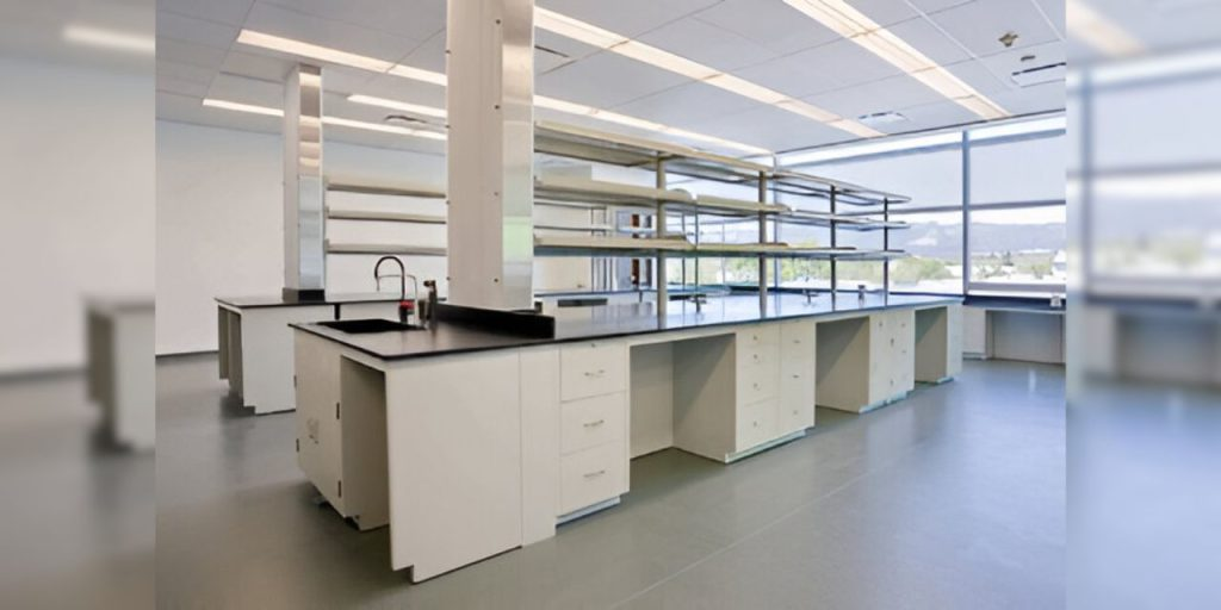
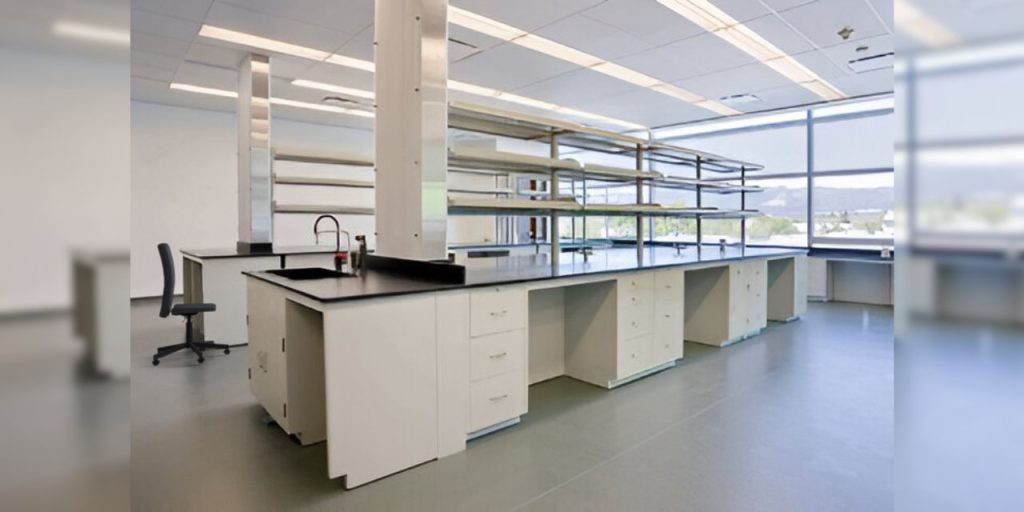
+ office chair [151,242,232,367]
